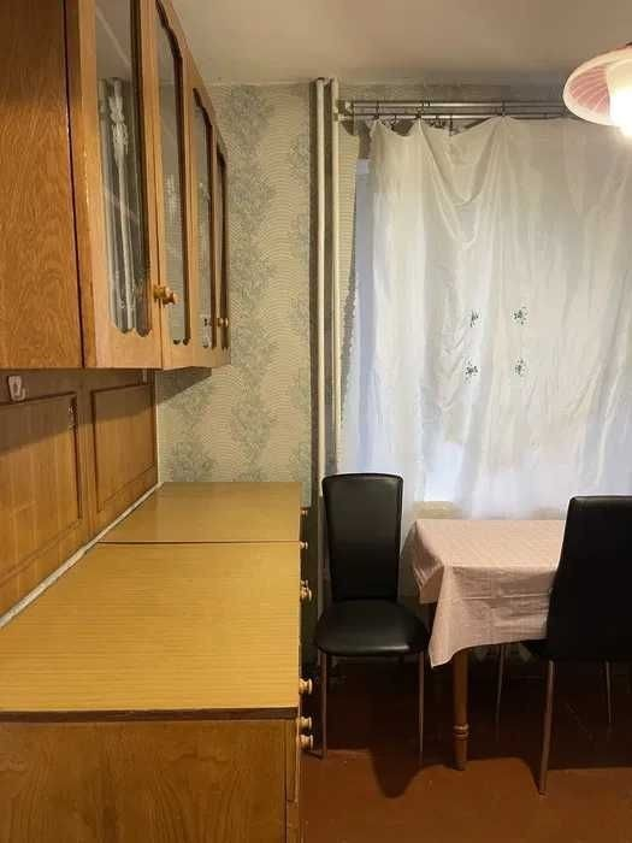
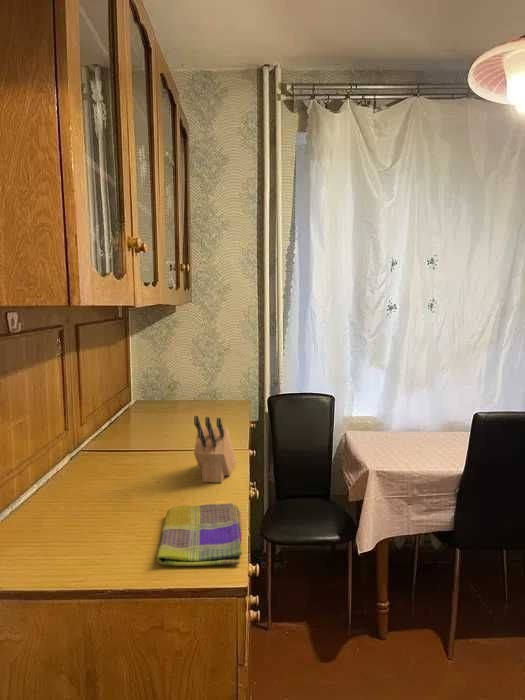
+ knife block [193,415,237,484]
+ dish towel [156,502,243,567]
